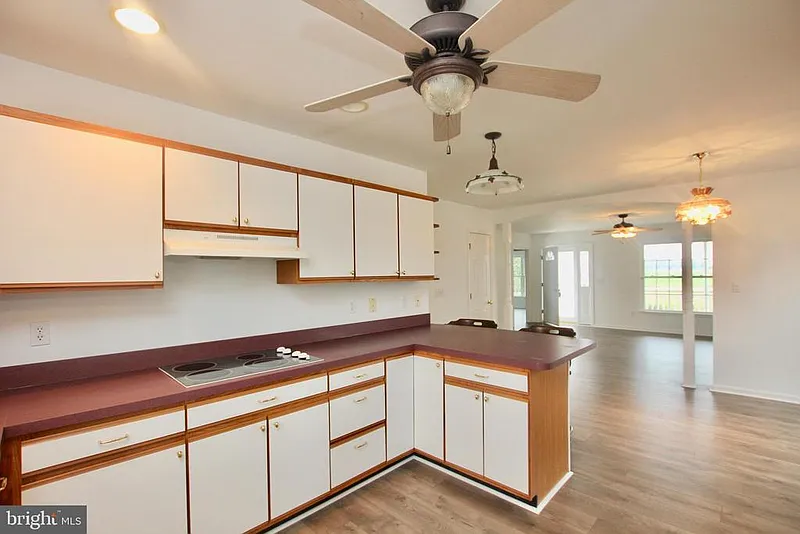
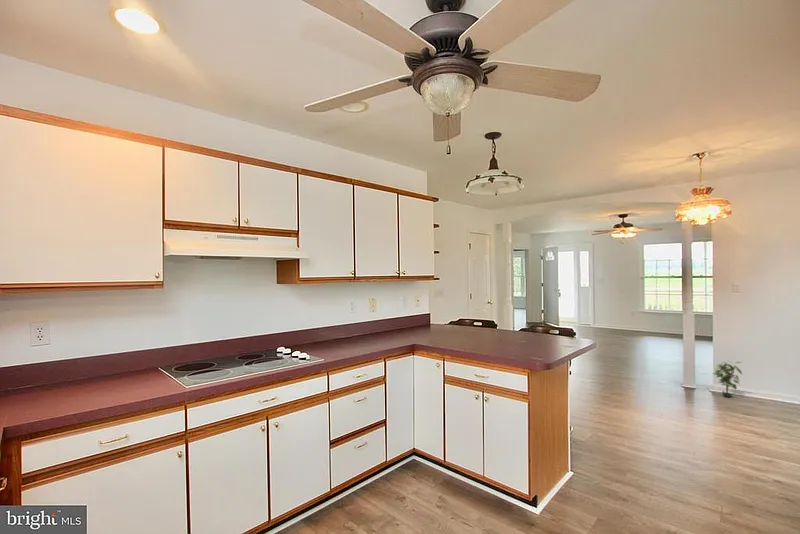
+ potted plant [711,360,743,398]
